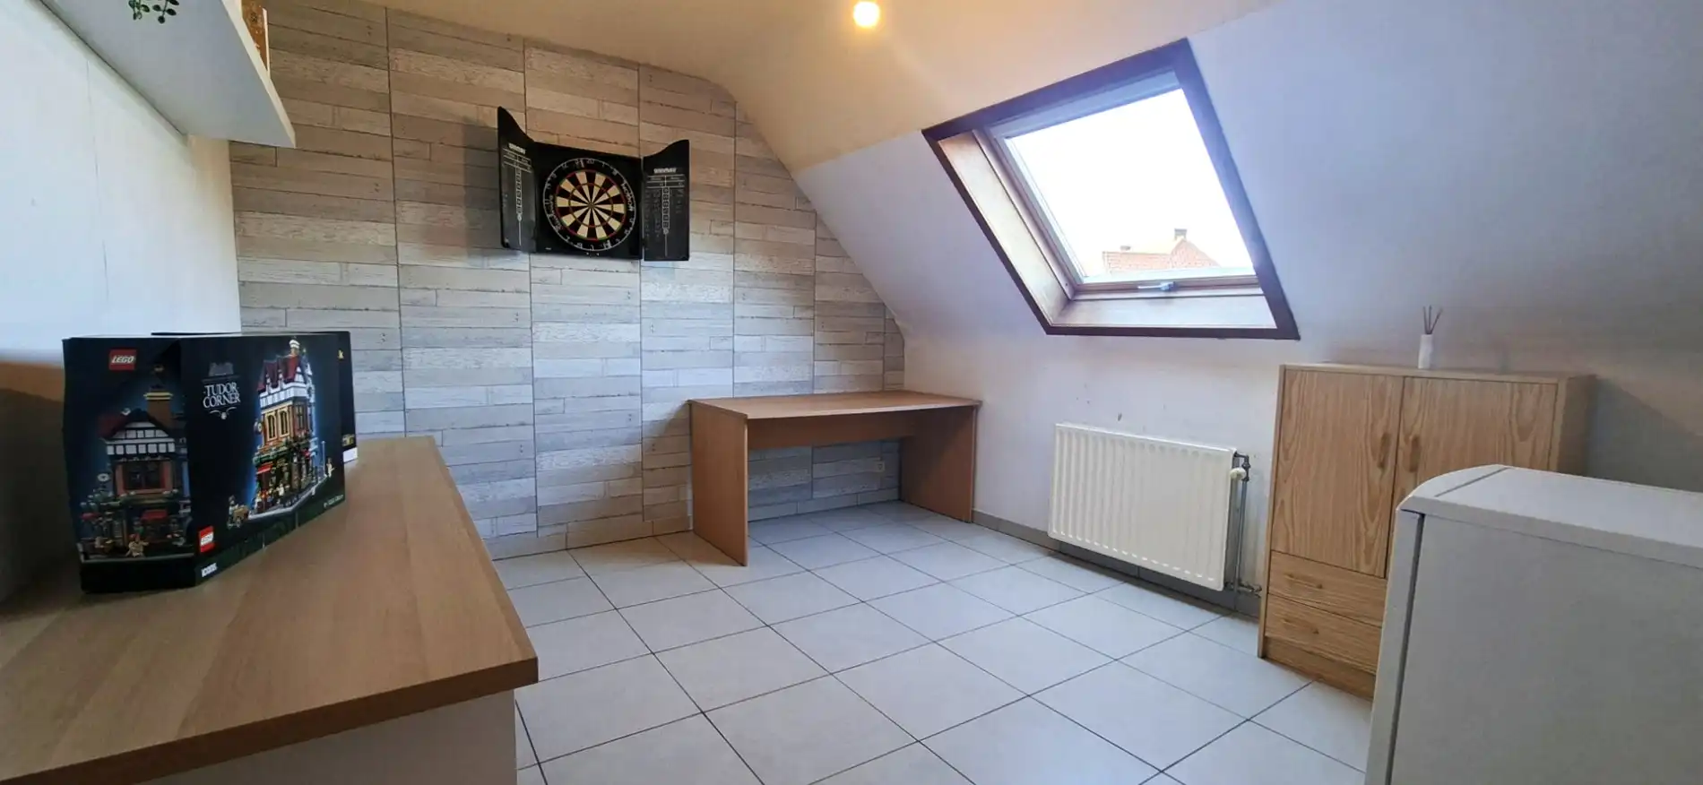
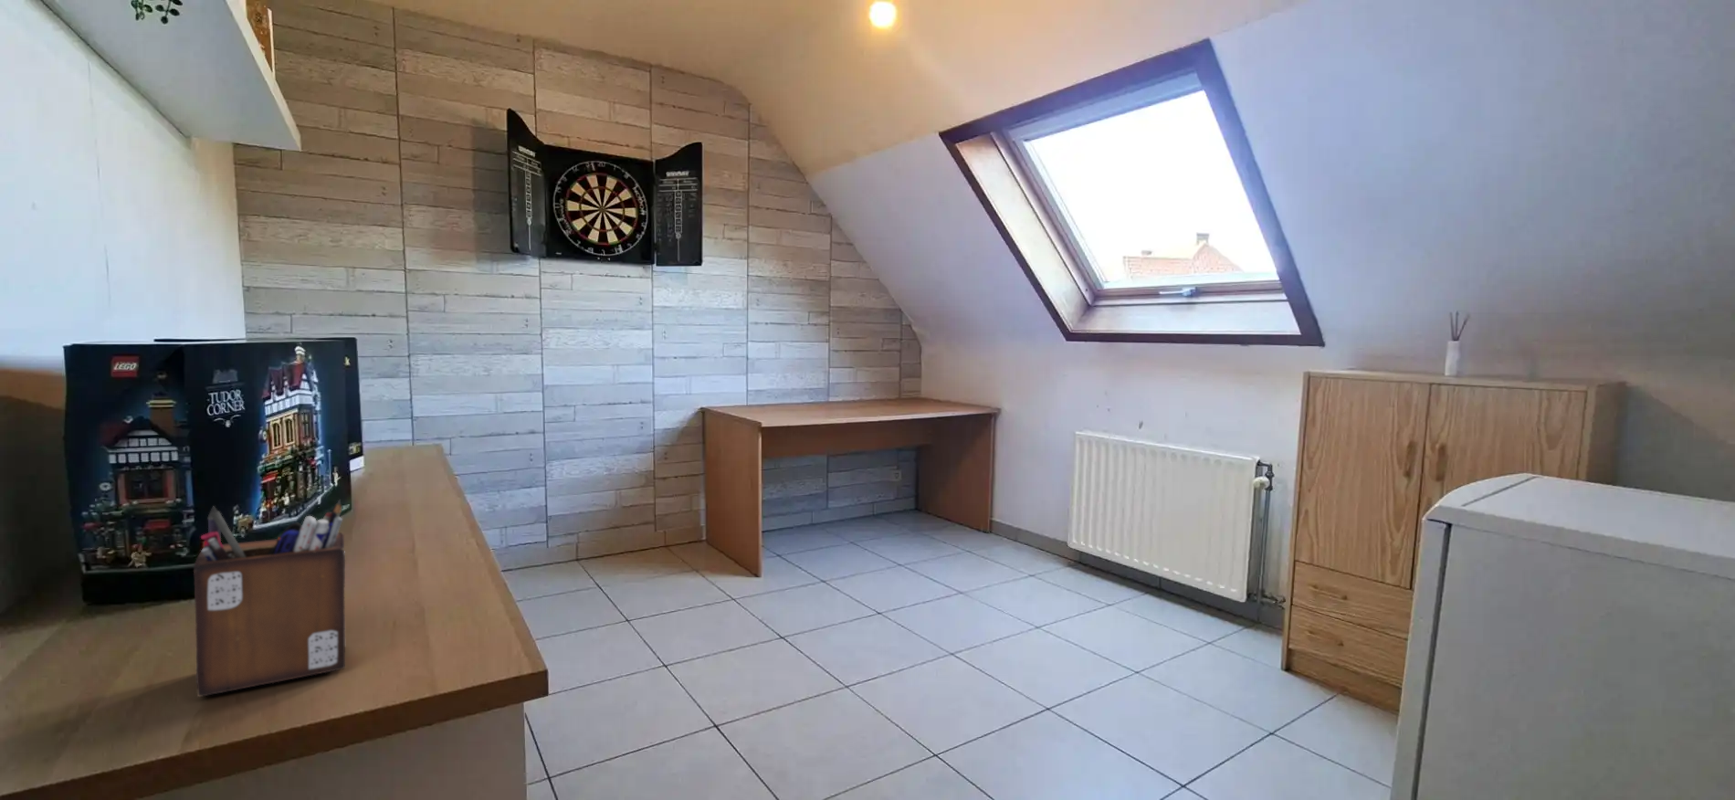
+ desk organizer [193,499,346,698]
